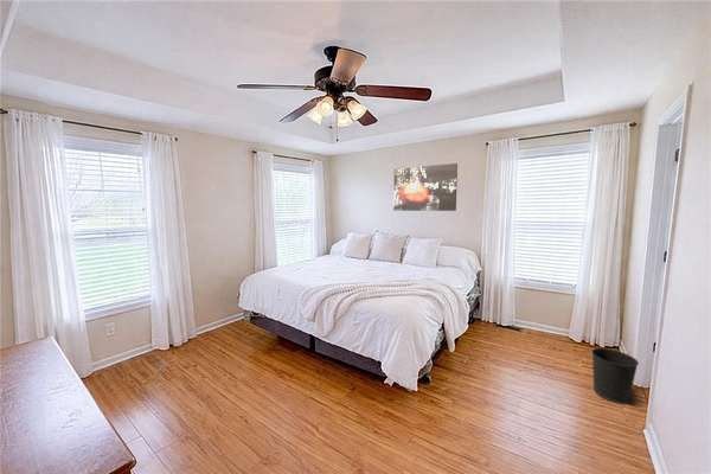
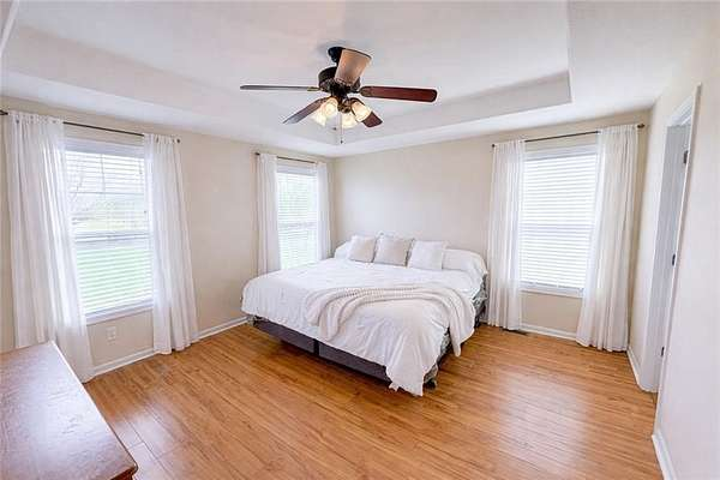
- wall art [392,162,459,212]
- wastebasket [590,347,640,404]
